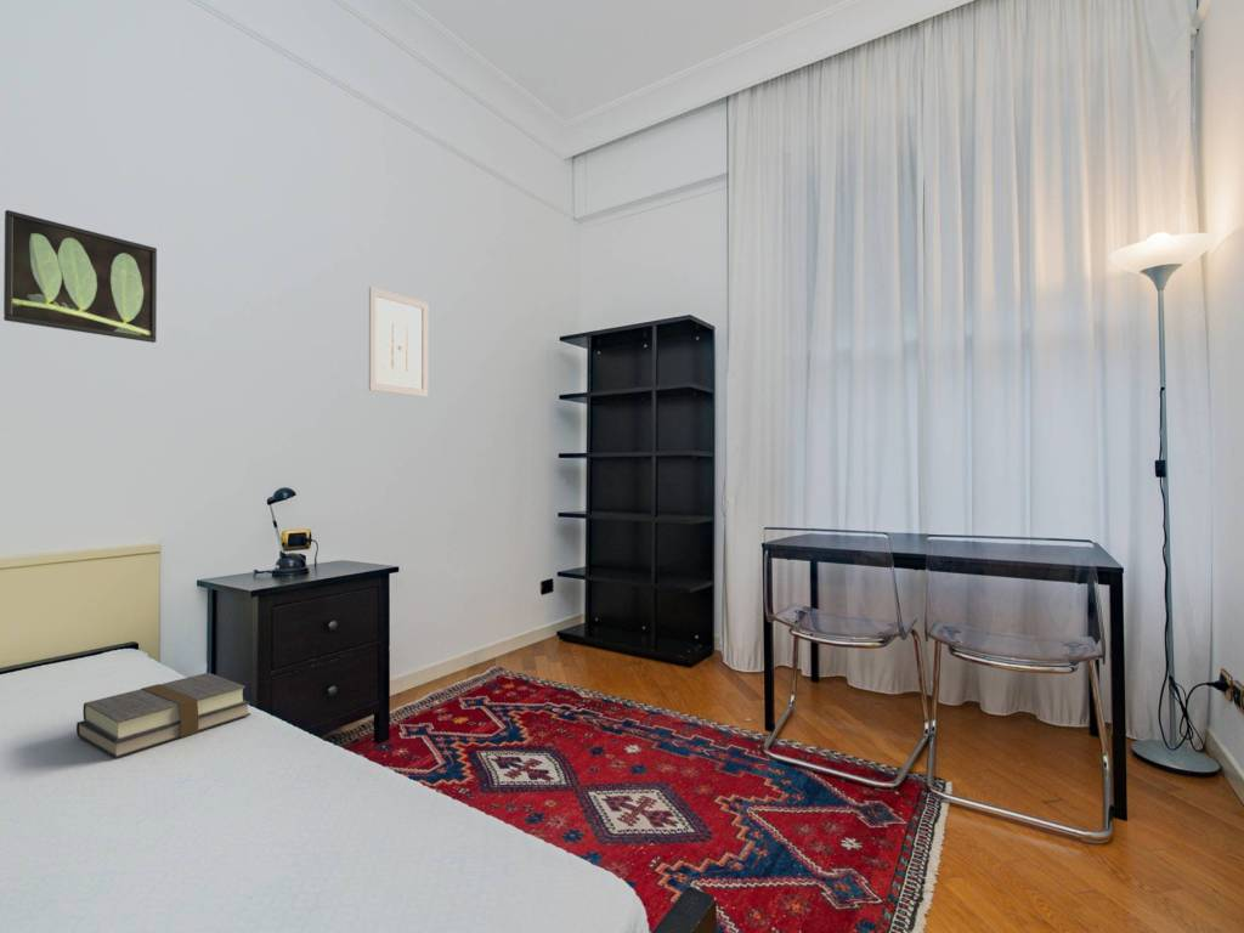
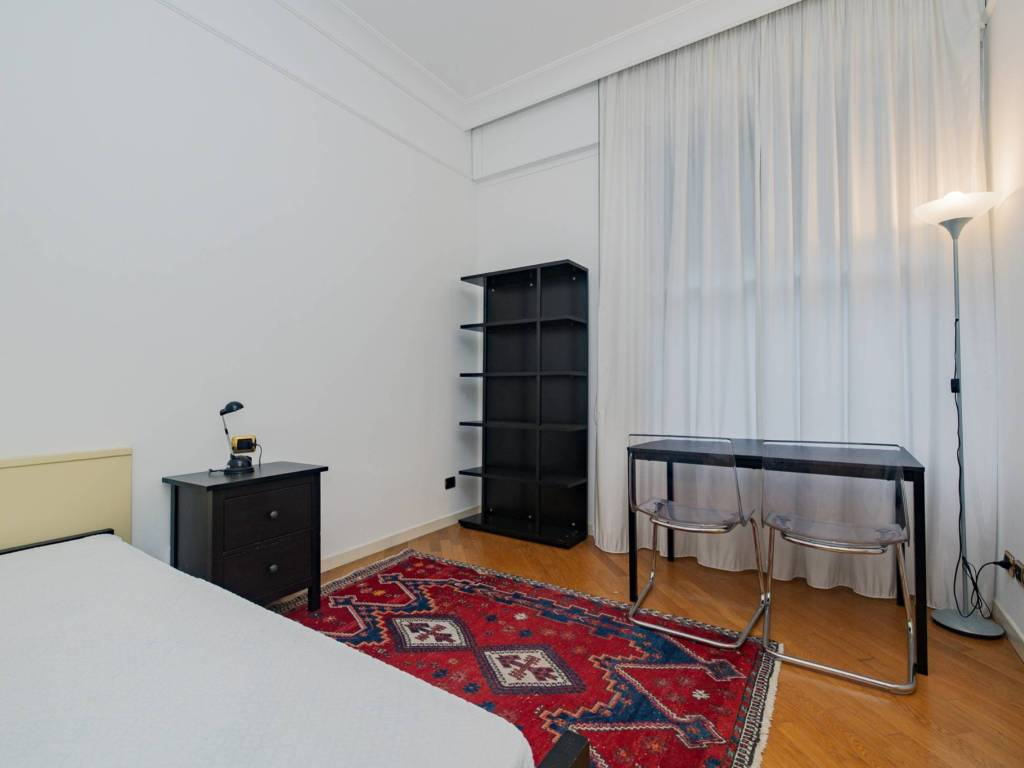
- wall art [368,285,429,398]
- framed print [2,209,158,344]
- book [75,672,251,759]
